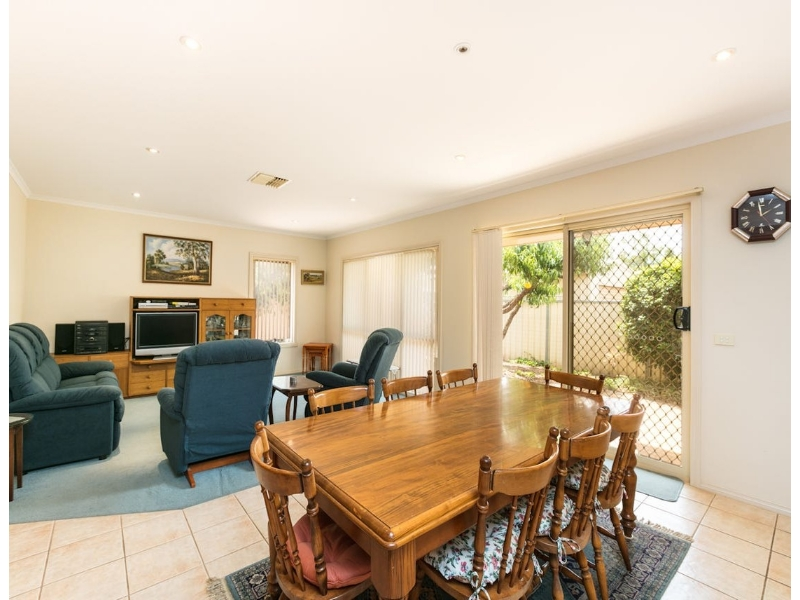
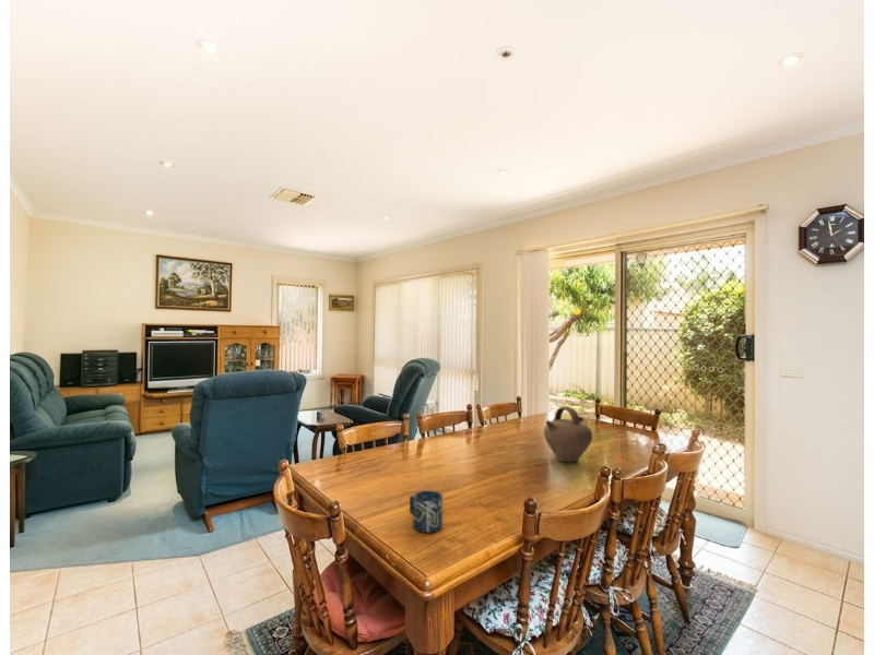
+ jug [543,405,593,463]
+ cup [409,489,444,534]
